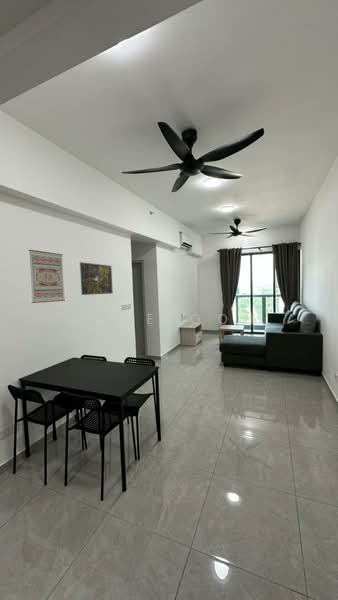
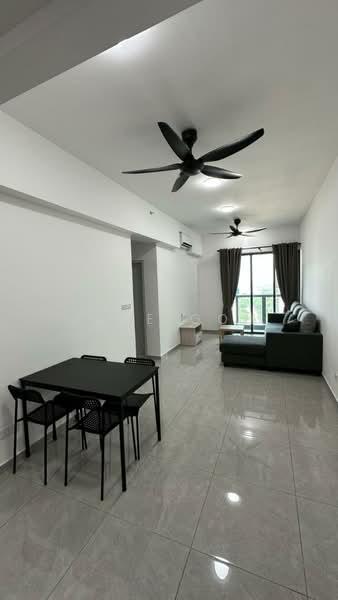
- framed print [79,261,114,296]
- wall art [27,249,66,304]
